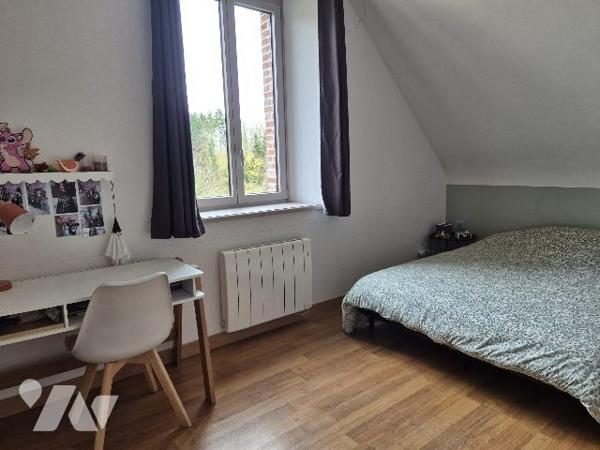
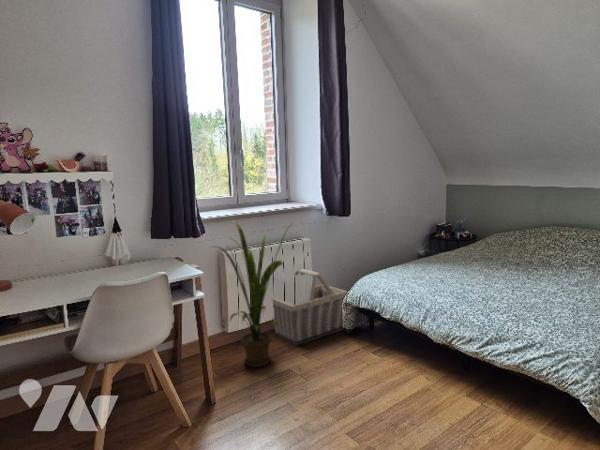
+ basket [271,268,349,346]
+ house plant [209,218,294,368]
